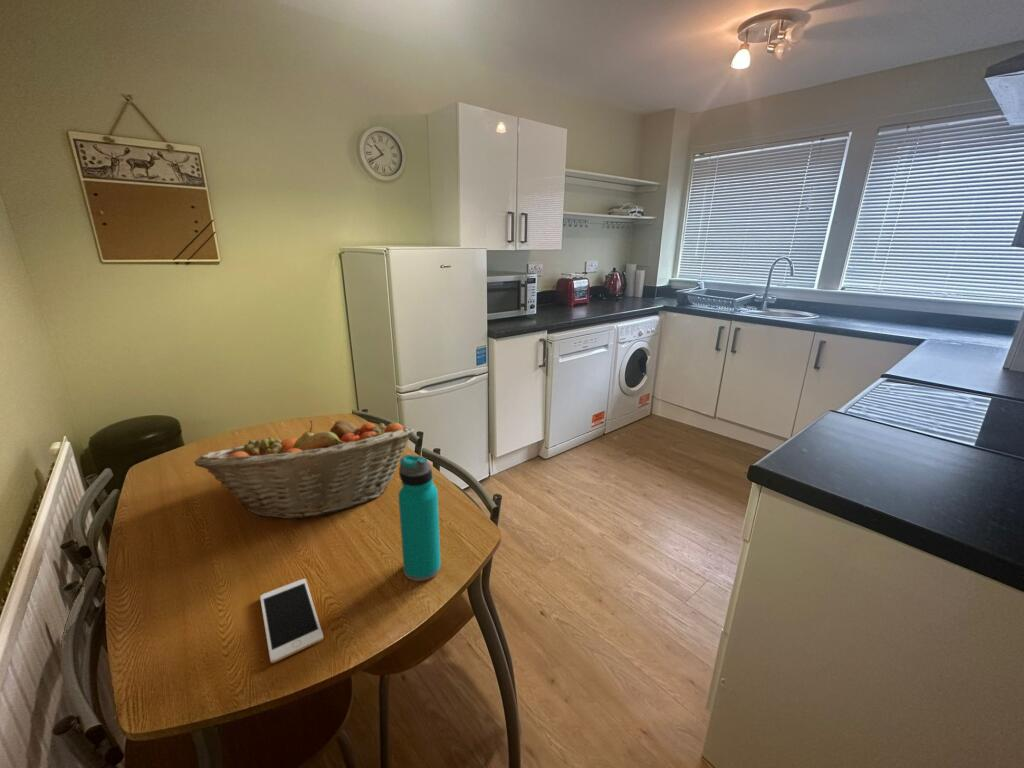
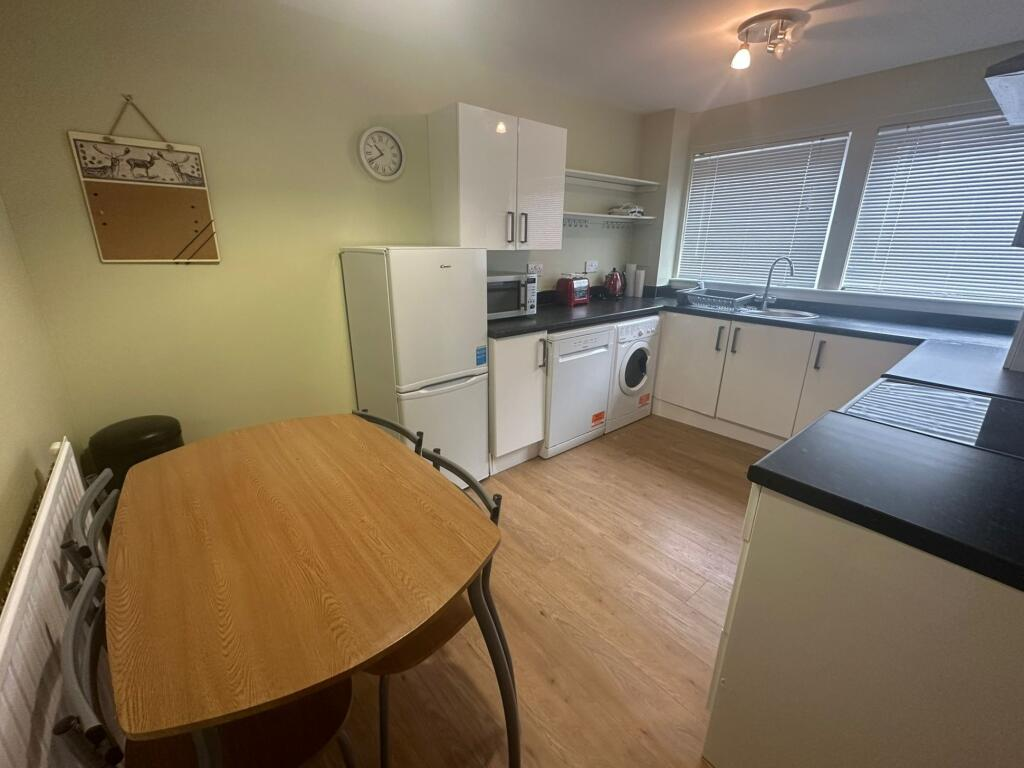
- cell phone [259,578,324,664]
- fruit basket [193,419,415,520]
- water bottle [397,454,442,582]
